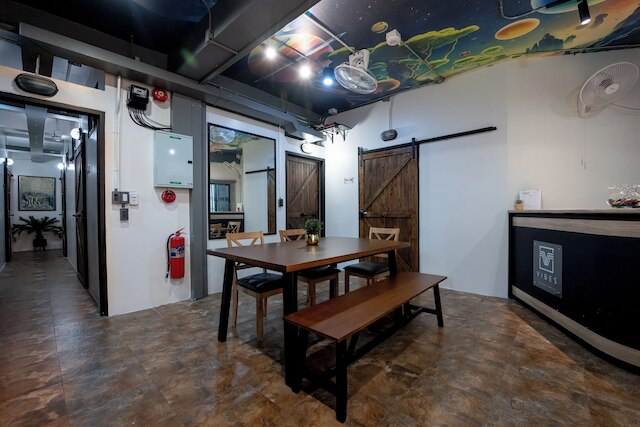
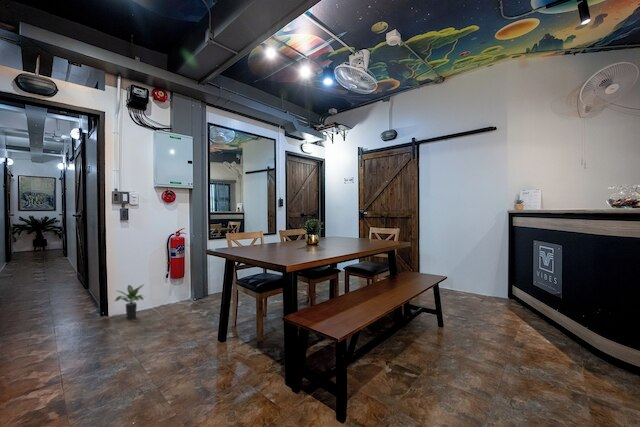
+ potted plant [114,283,146,320]
